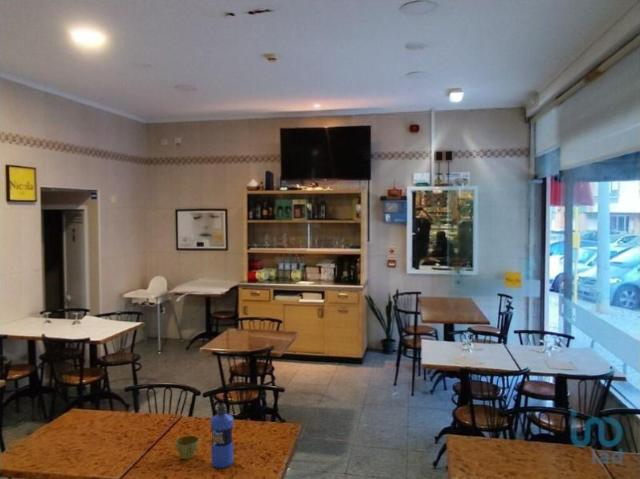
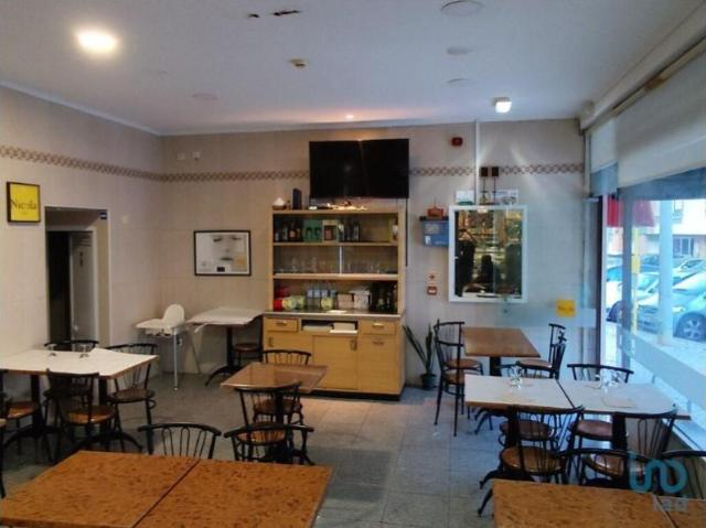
- flower pot [174,434,200,460]
- water bottle [210,402,234,469]
